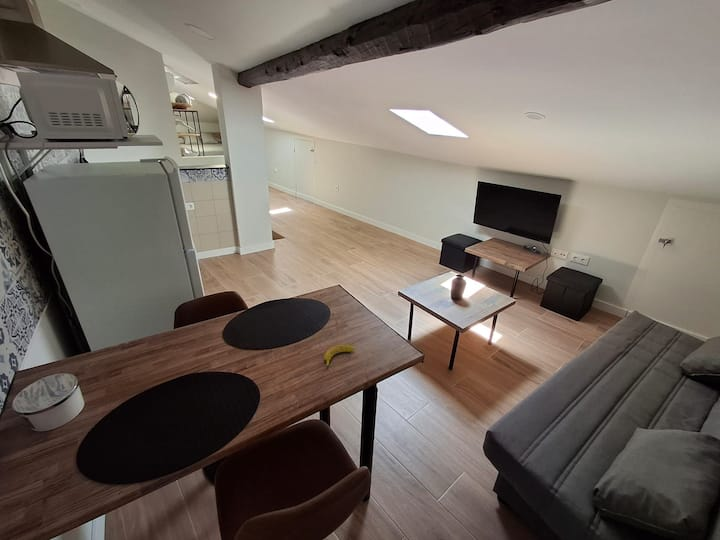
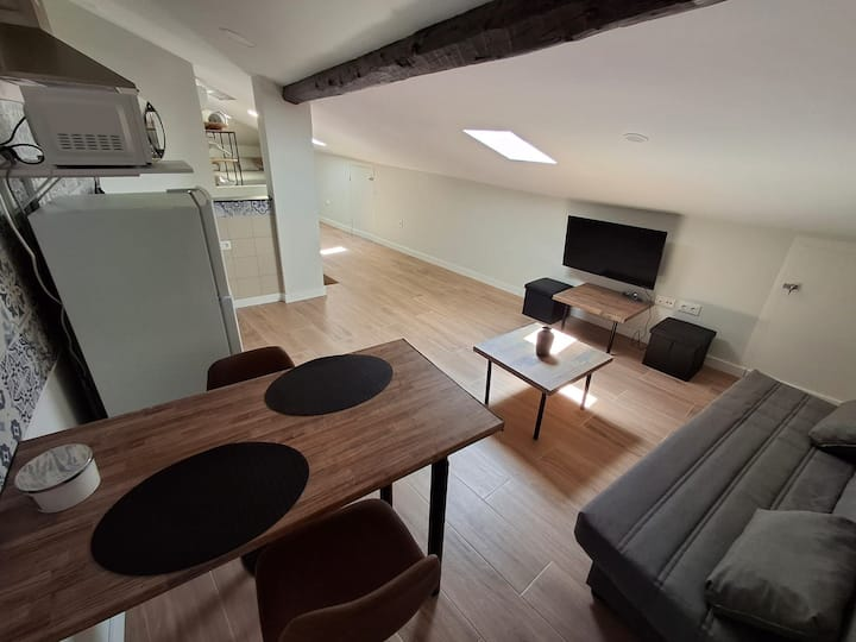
- banana [323,344,356,367]
